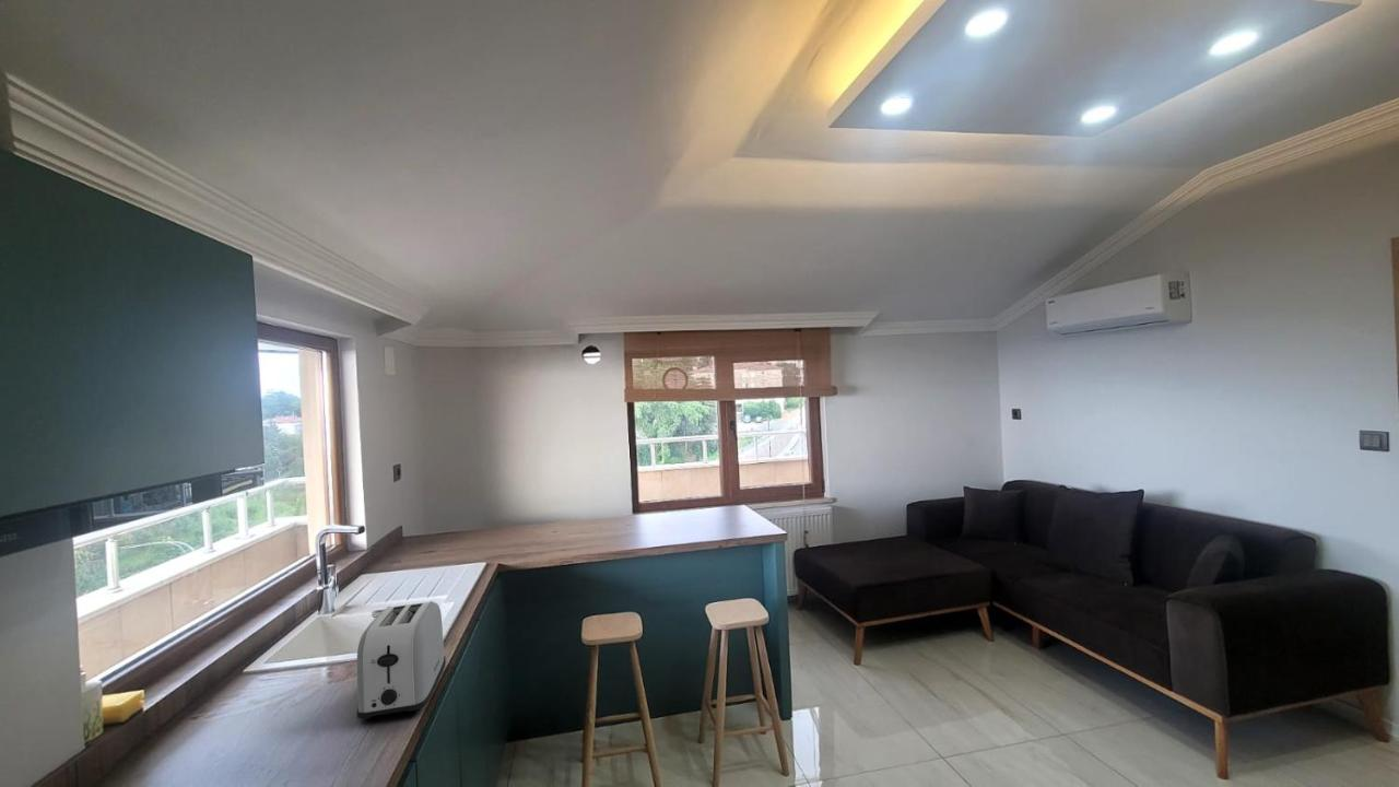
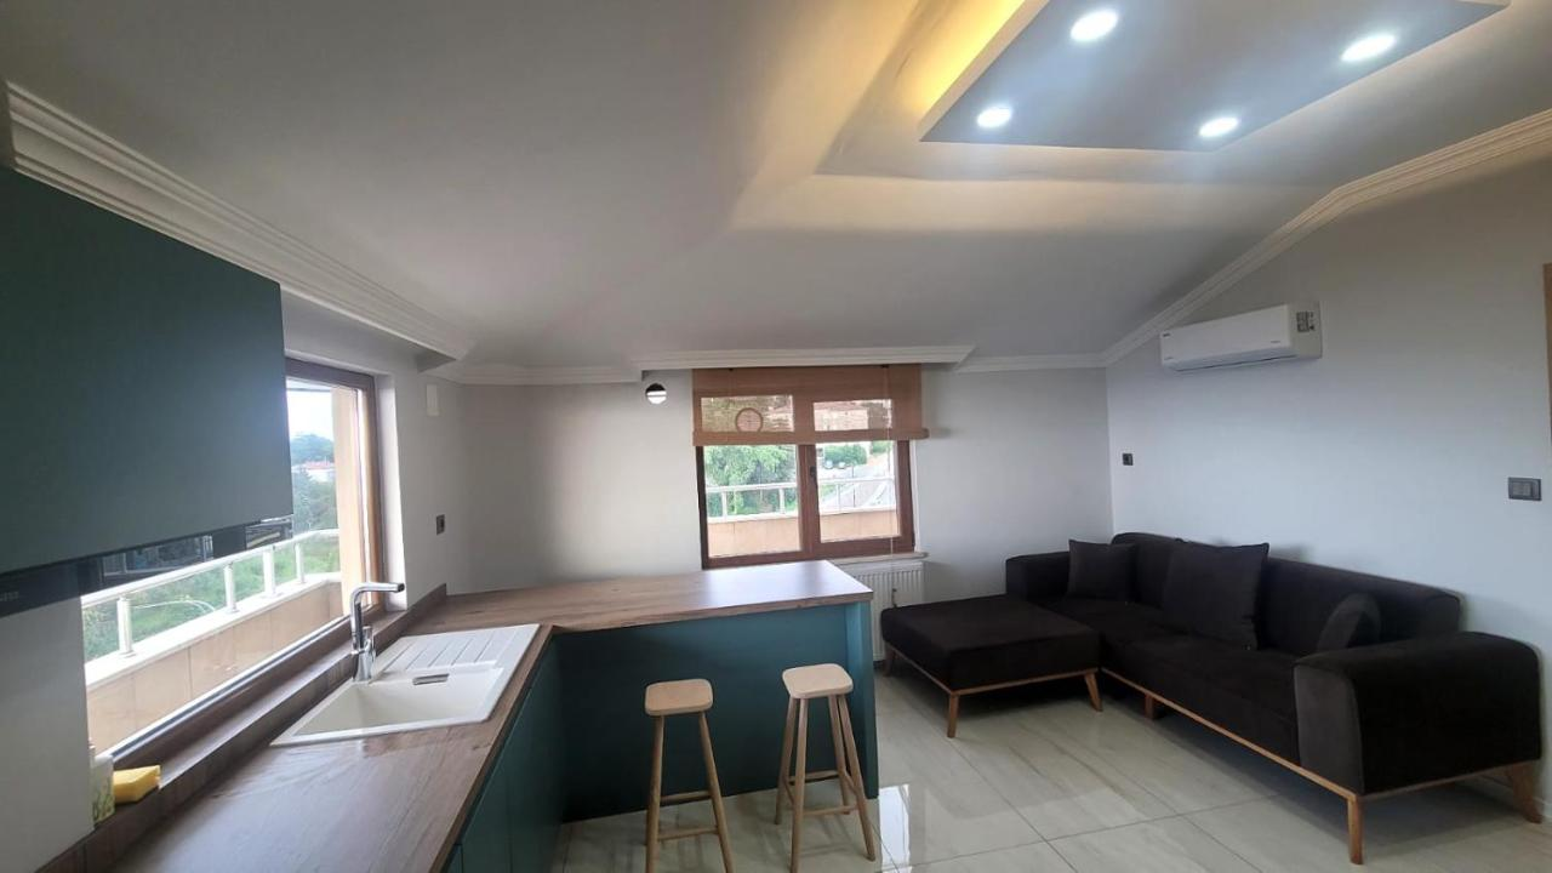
- toaster [355,600,447,721]
